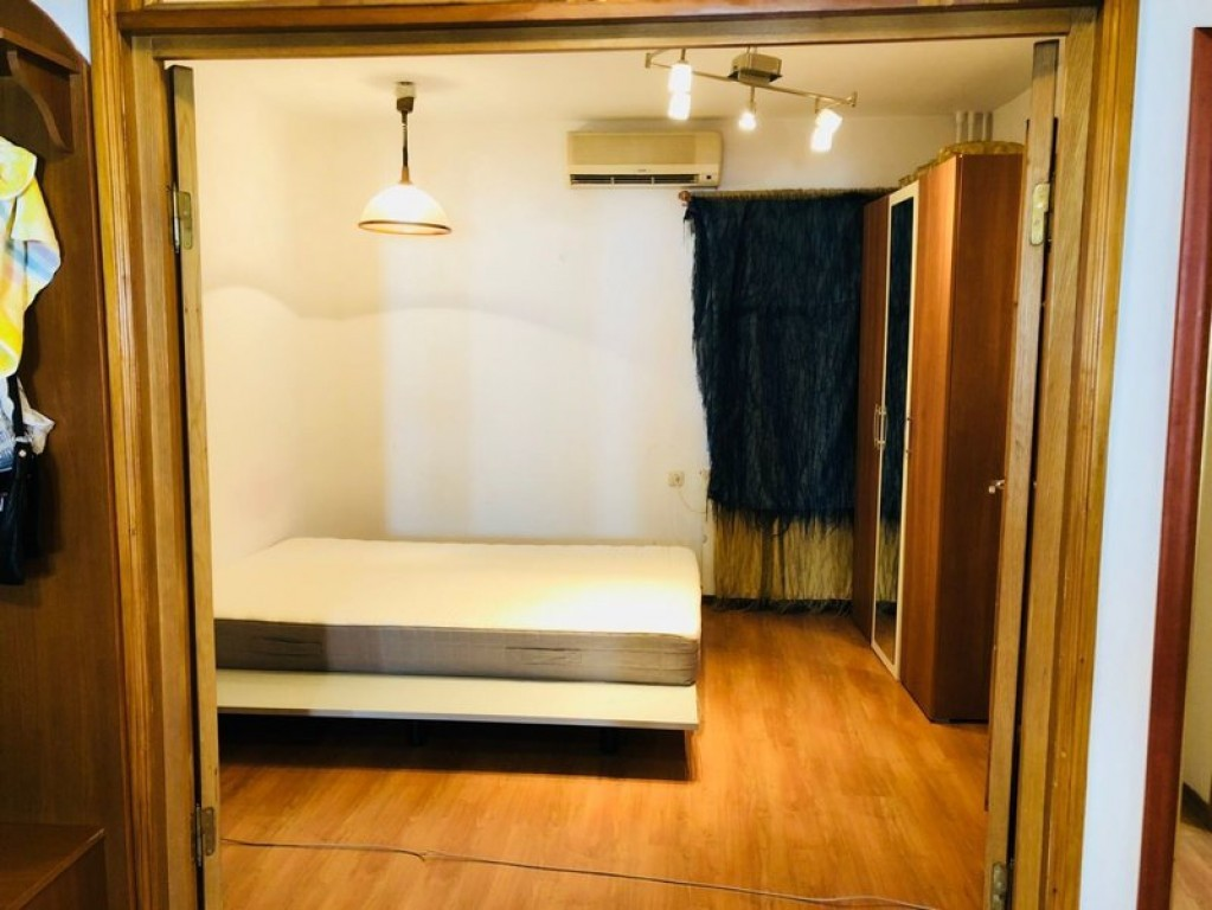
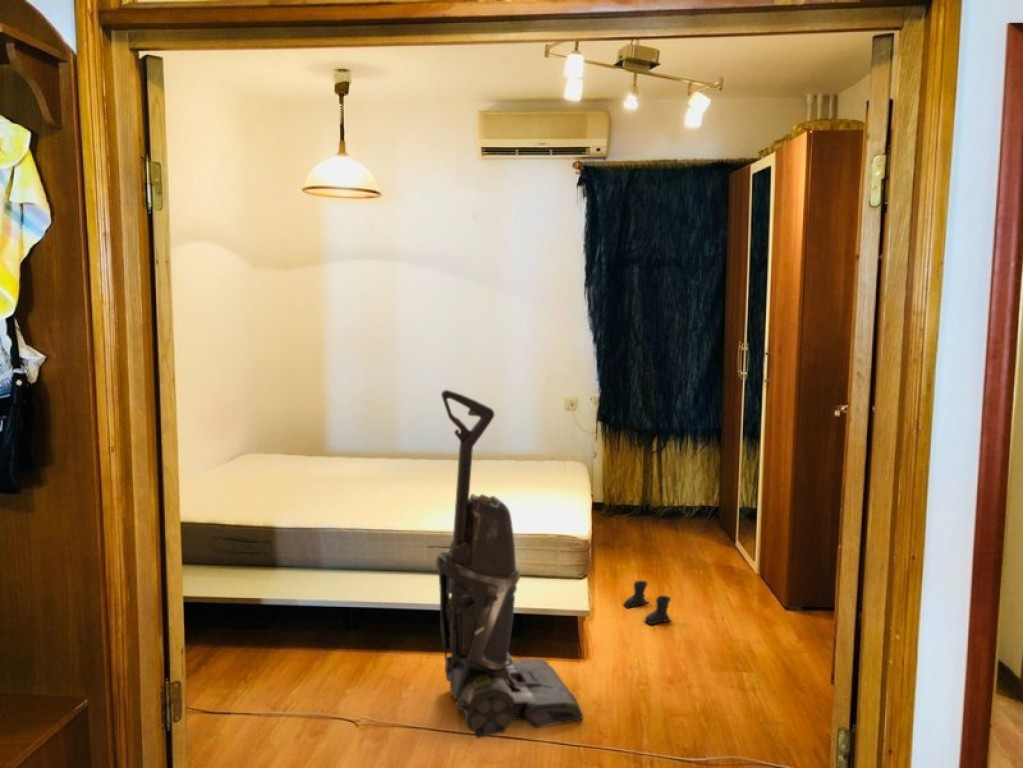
+ vacuum cleaner [435,389,584,739]
+ boots [622,580,672,625]
